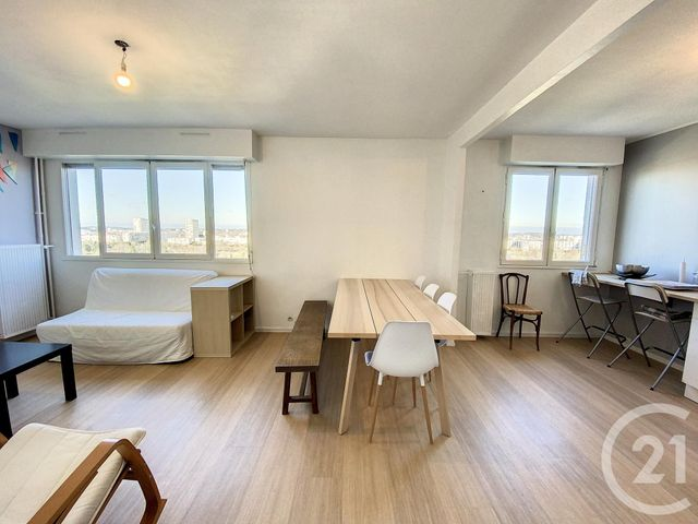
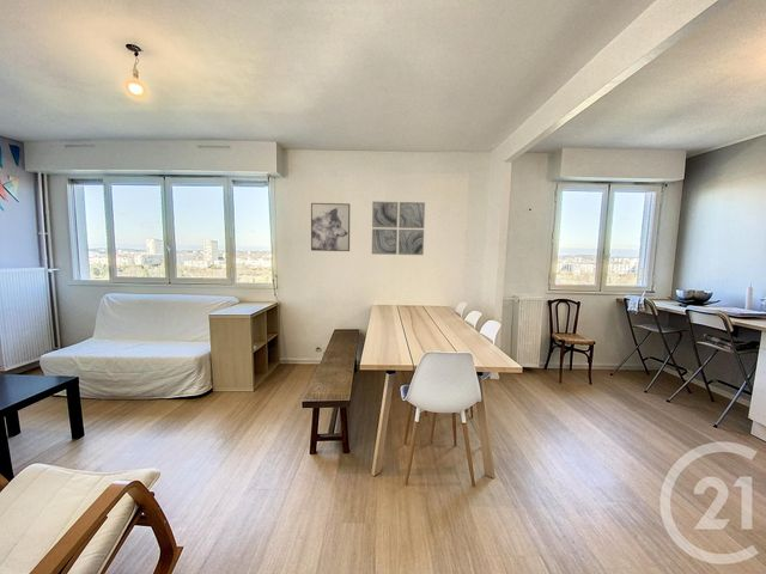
+ wall art [371,201,426,256]
+ wall art [310,202,351,252]
